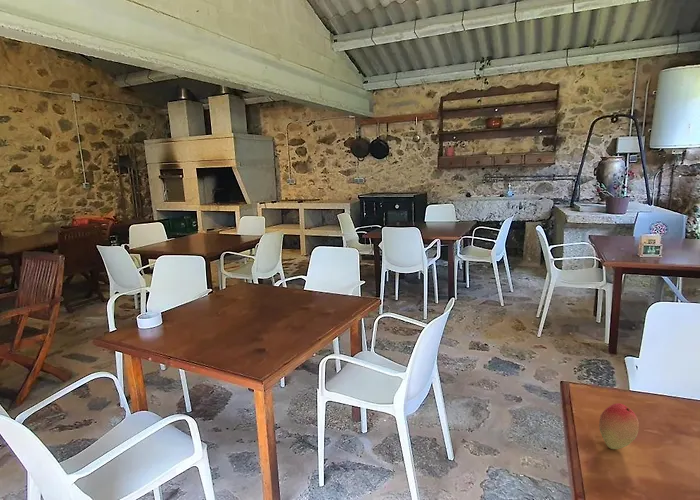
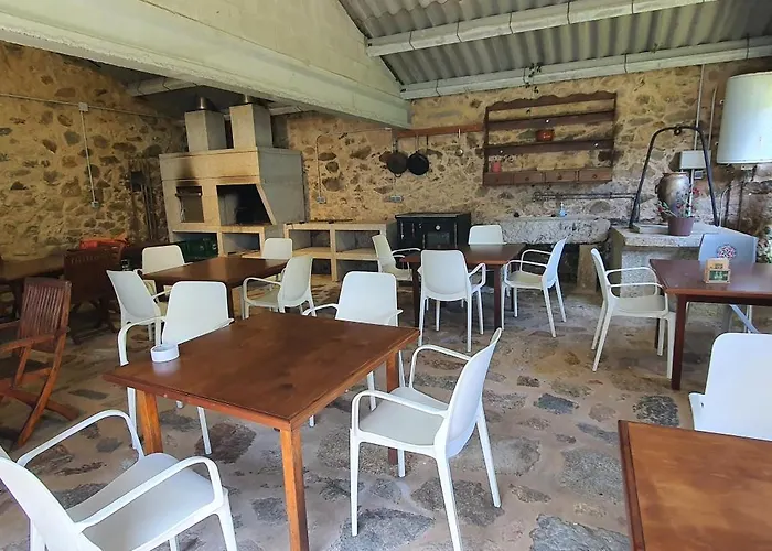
- fruit [598,402,640,450]
